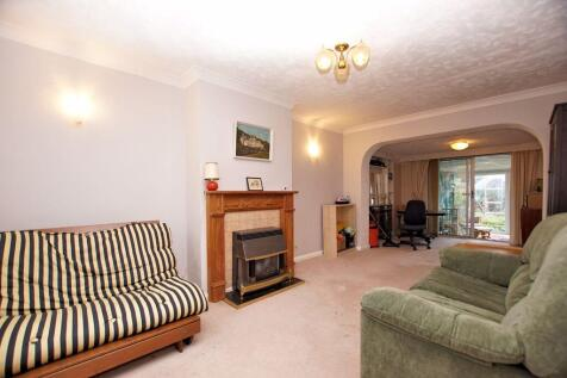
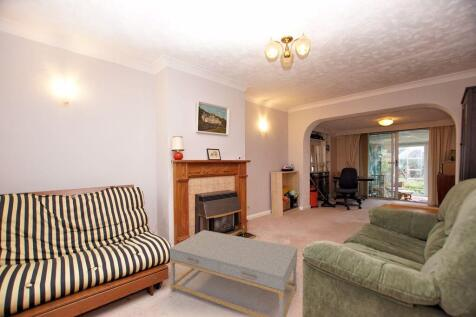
+ coffee table [169,229,298,317]
